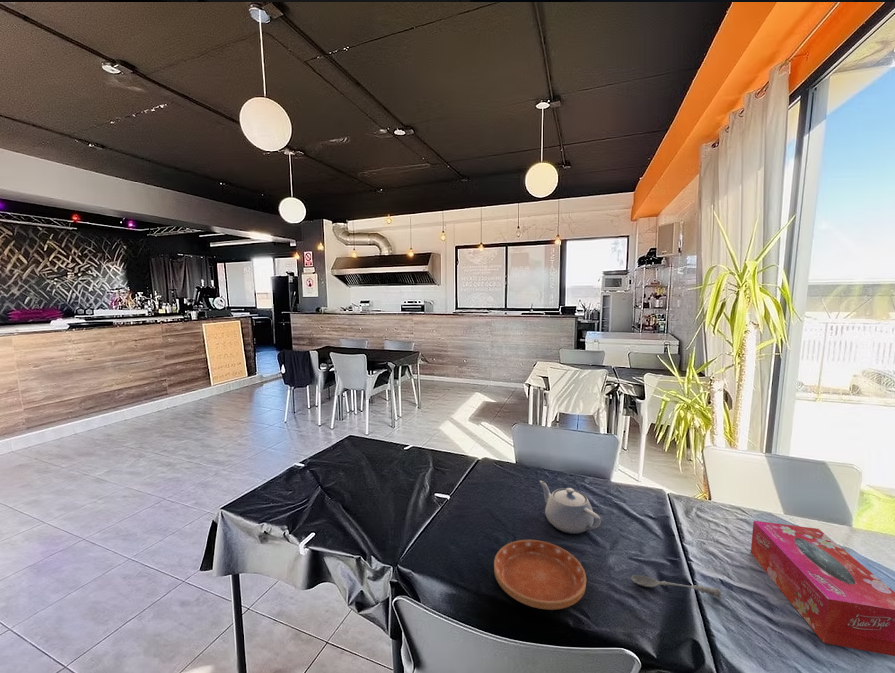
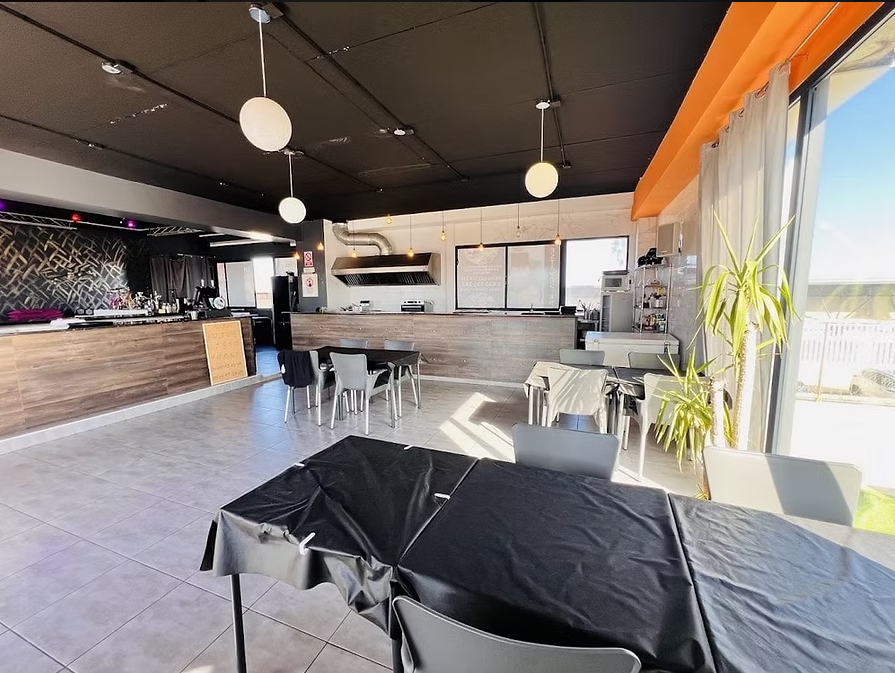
- teapot [539,480,602,535]
- saucer [493,539,587,611]
- soupspoon [630,574,722,599]
- tissue box [750,520,895,657]
